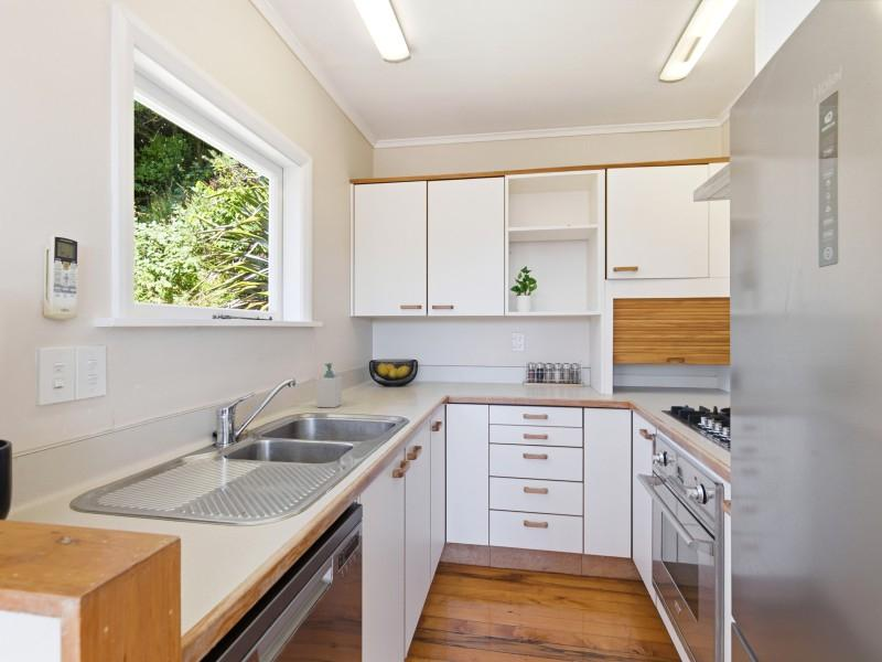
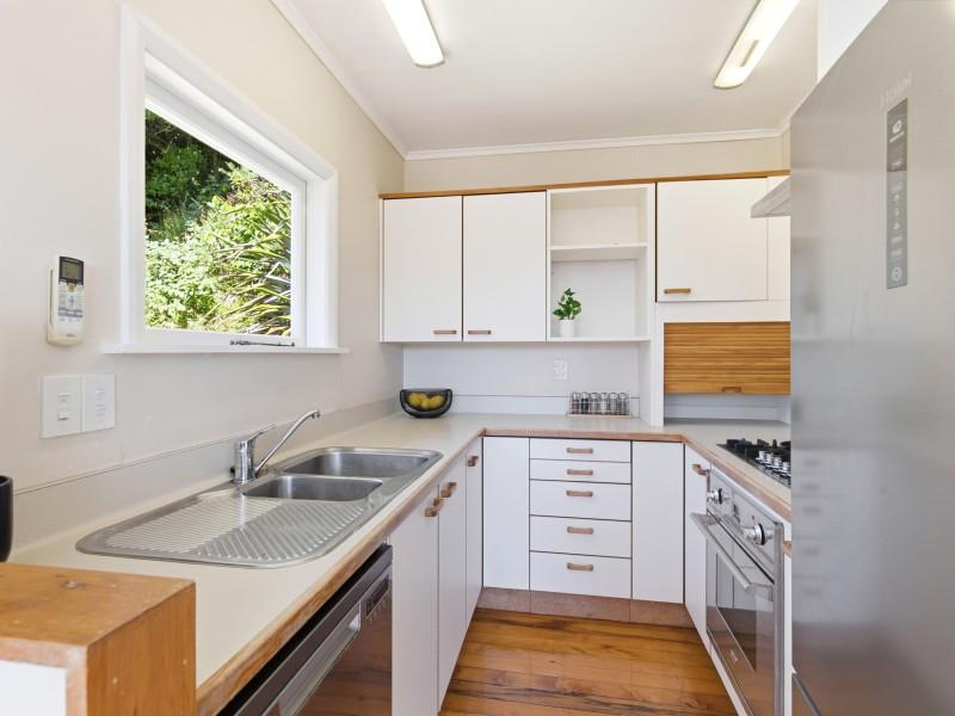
- soap bottle [315,362,343,408]
